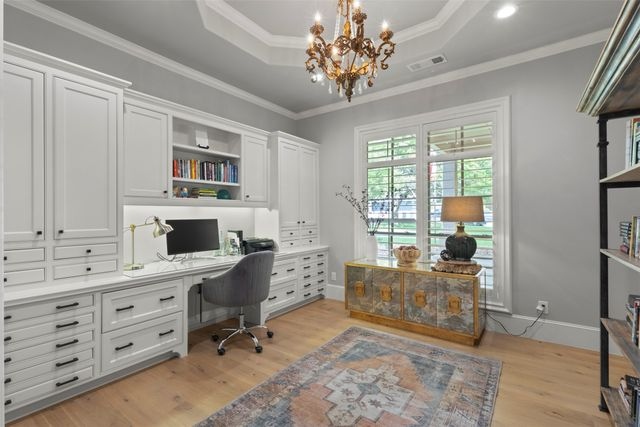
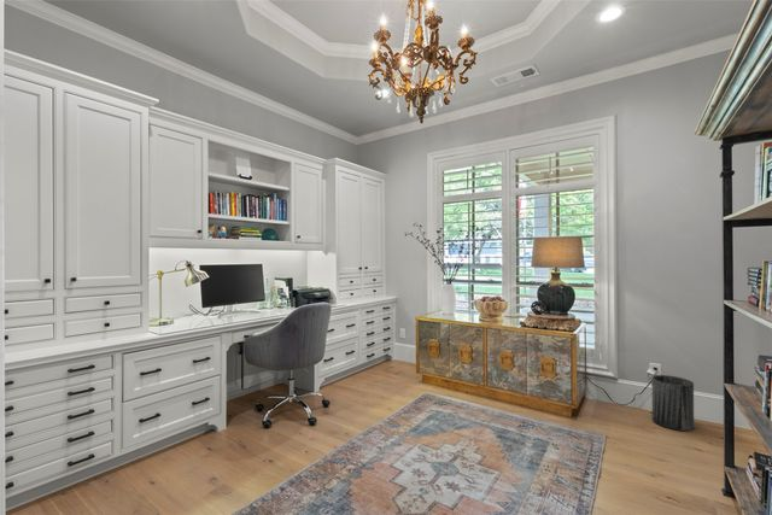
+ trash can [651,374,695,432]
